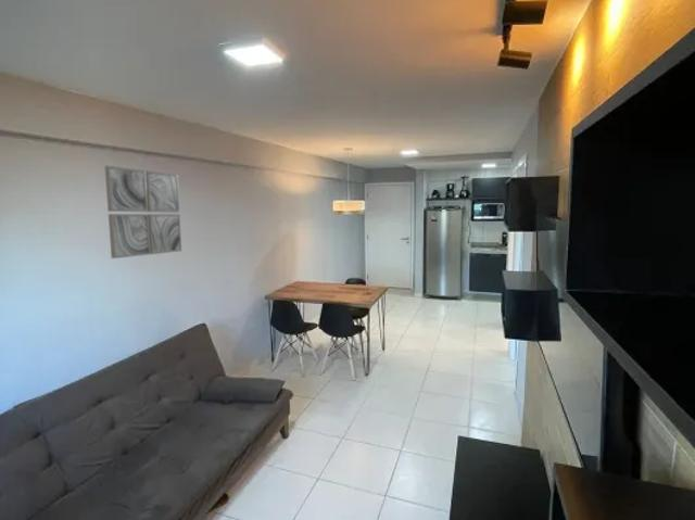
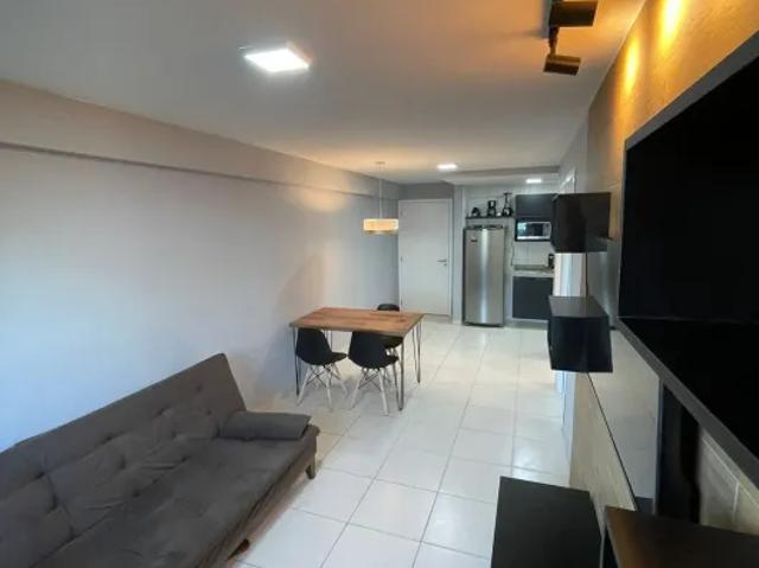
- wall art [104,165,182,259]
